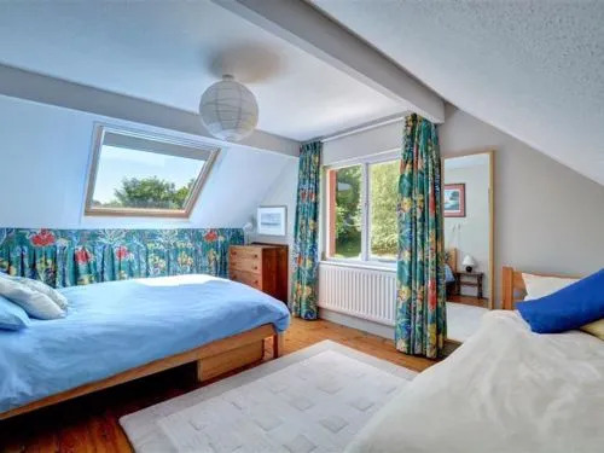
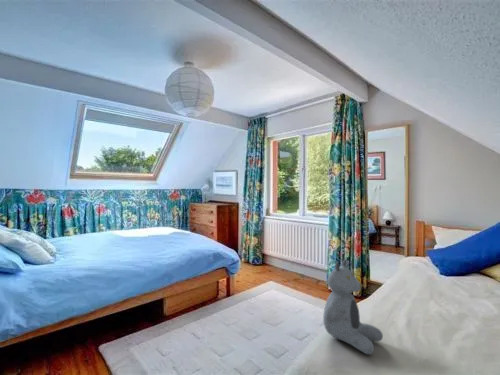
+ teddy bear [322,258,384,355]
